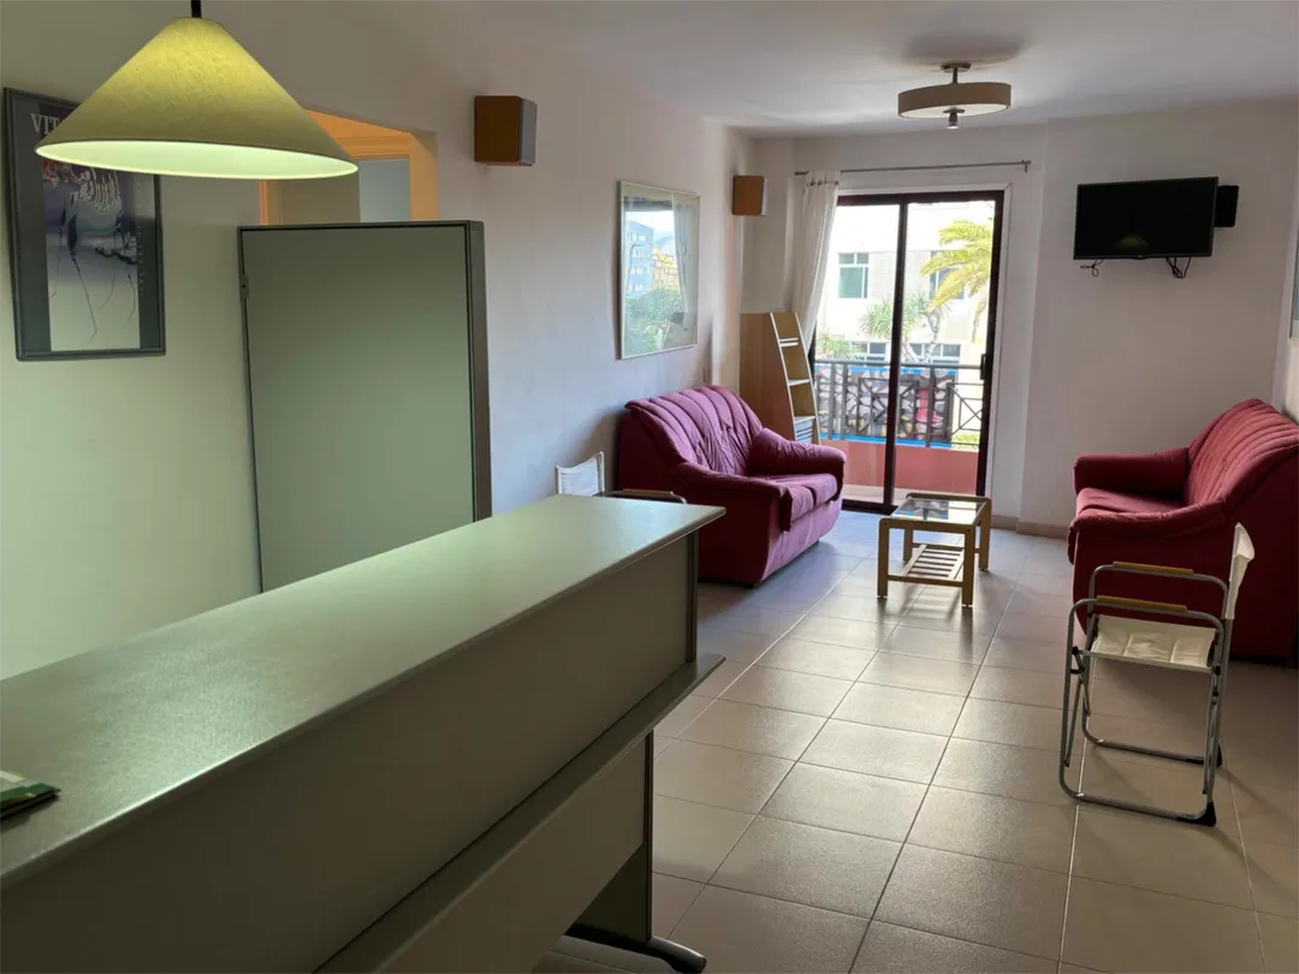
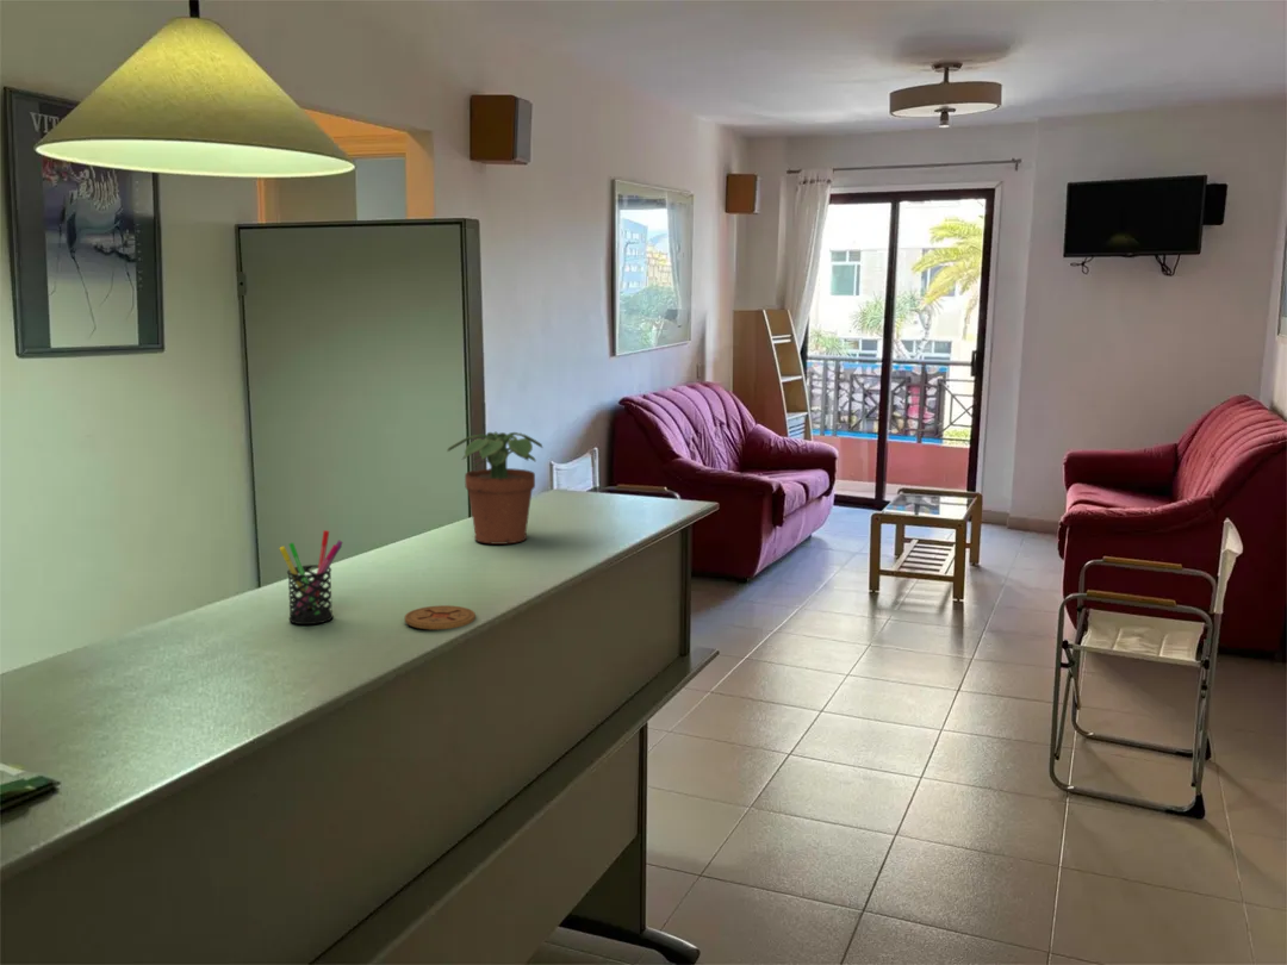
+ coaster [404,604,477,630]
+ potted plant [446,430,545,546]
+ pen holder [278,529,344,625]
